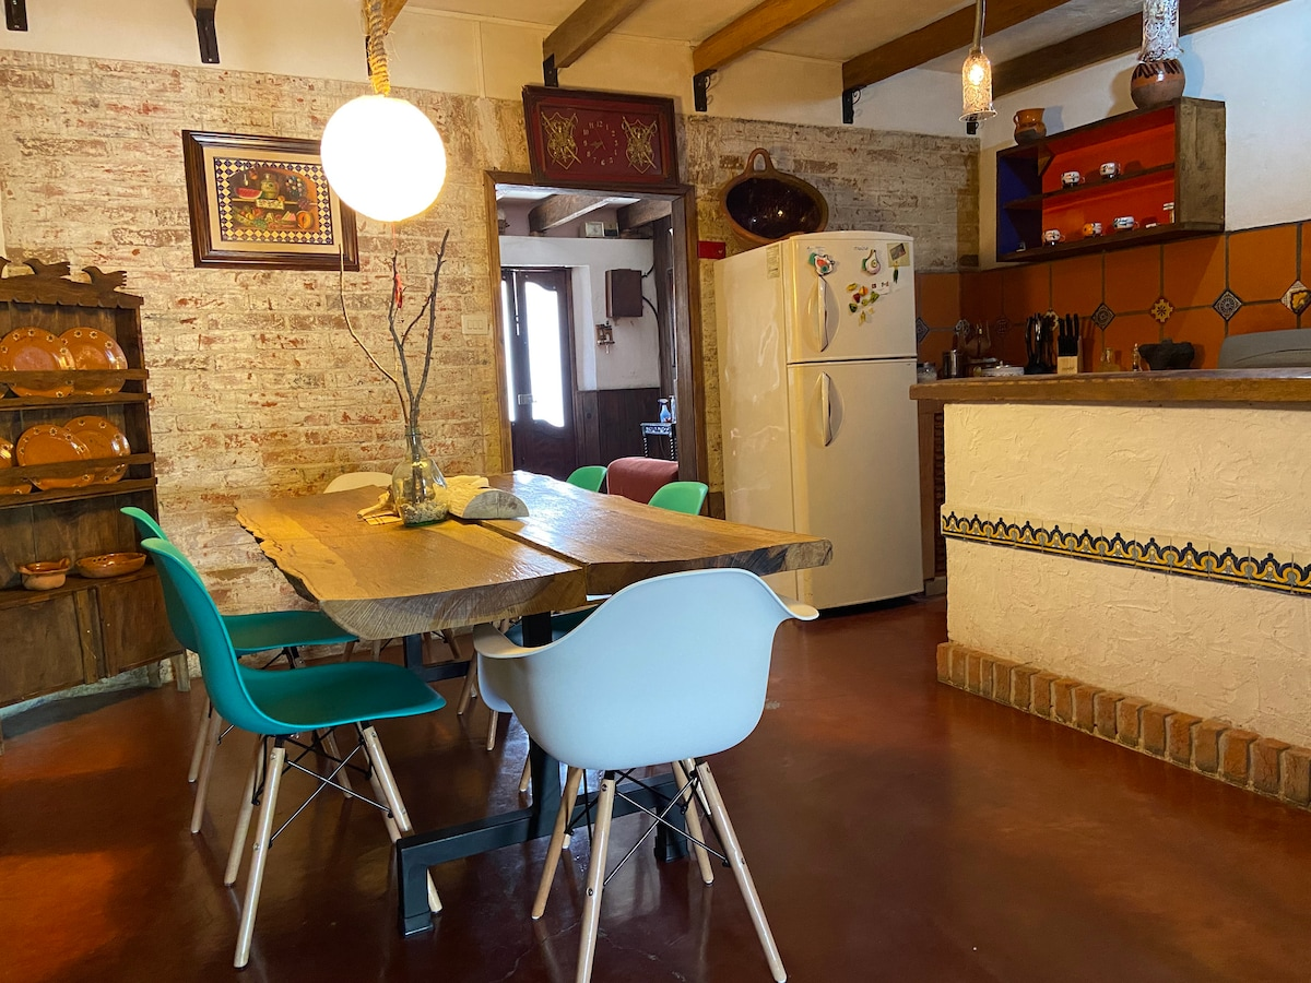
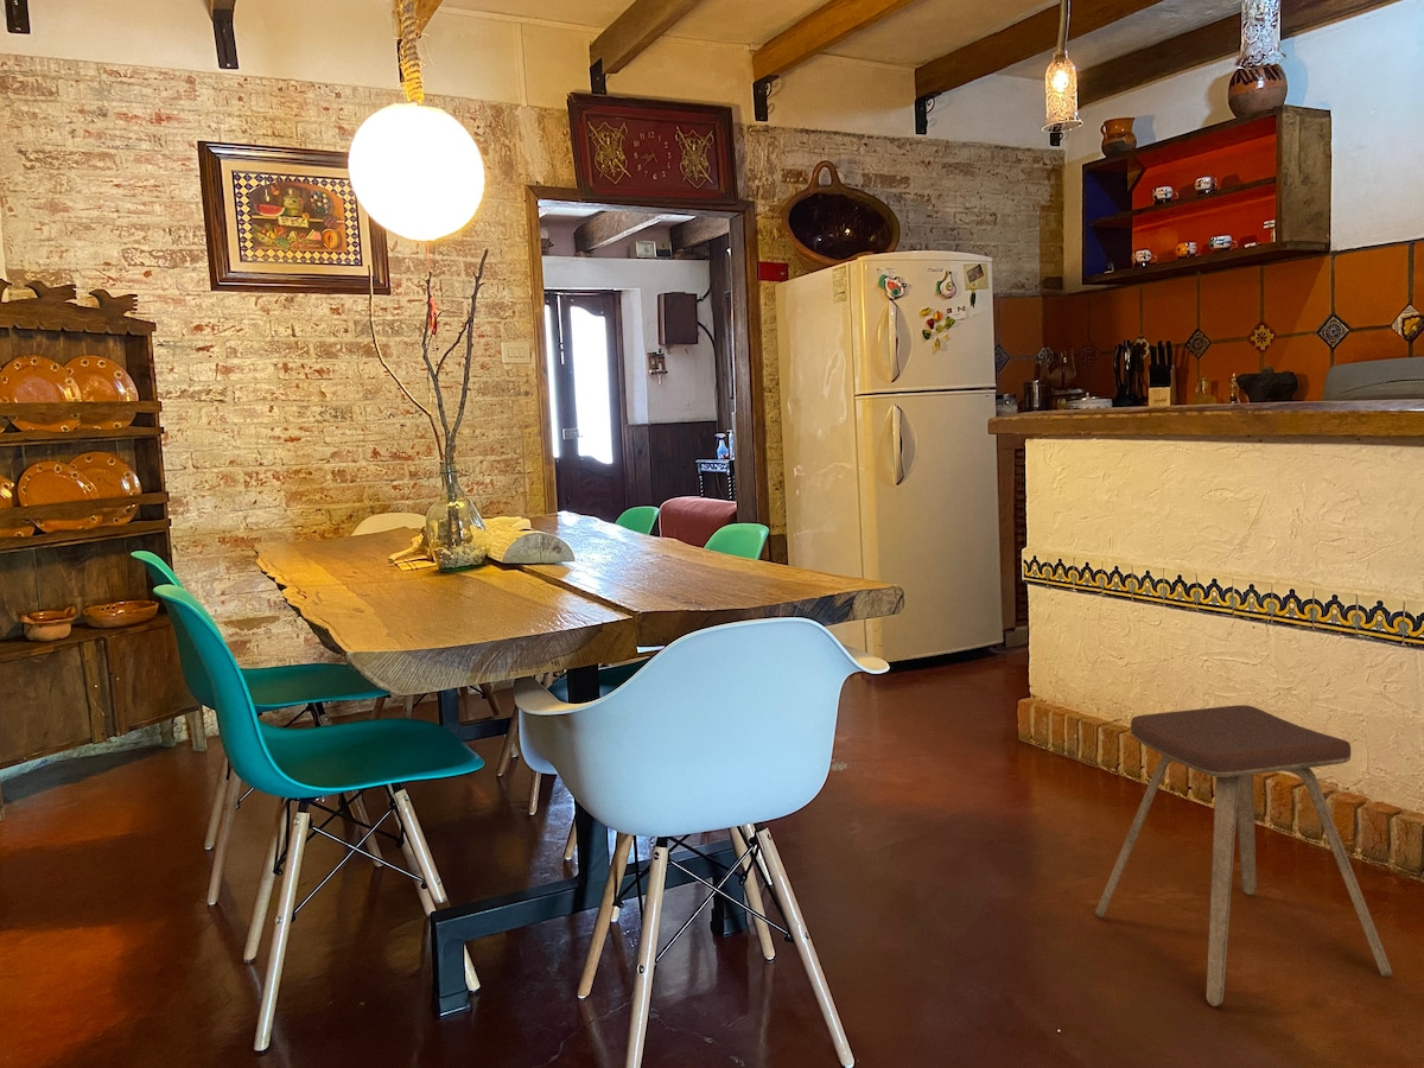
+ music stool [1094,704,1393,1007]
